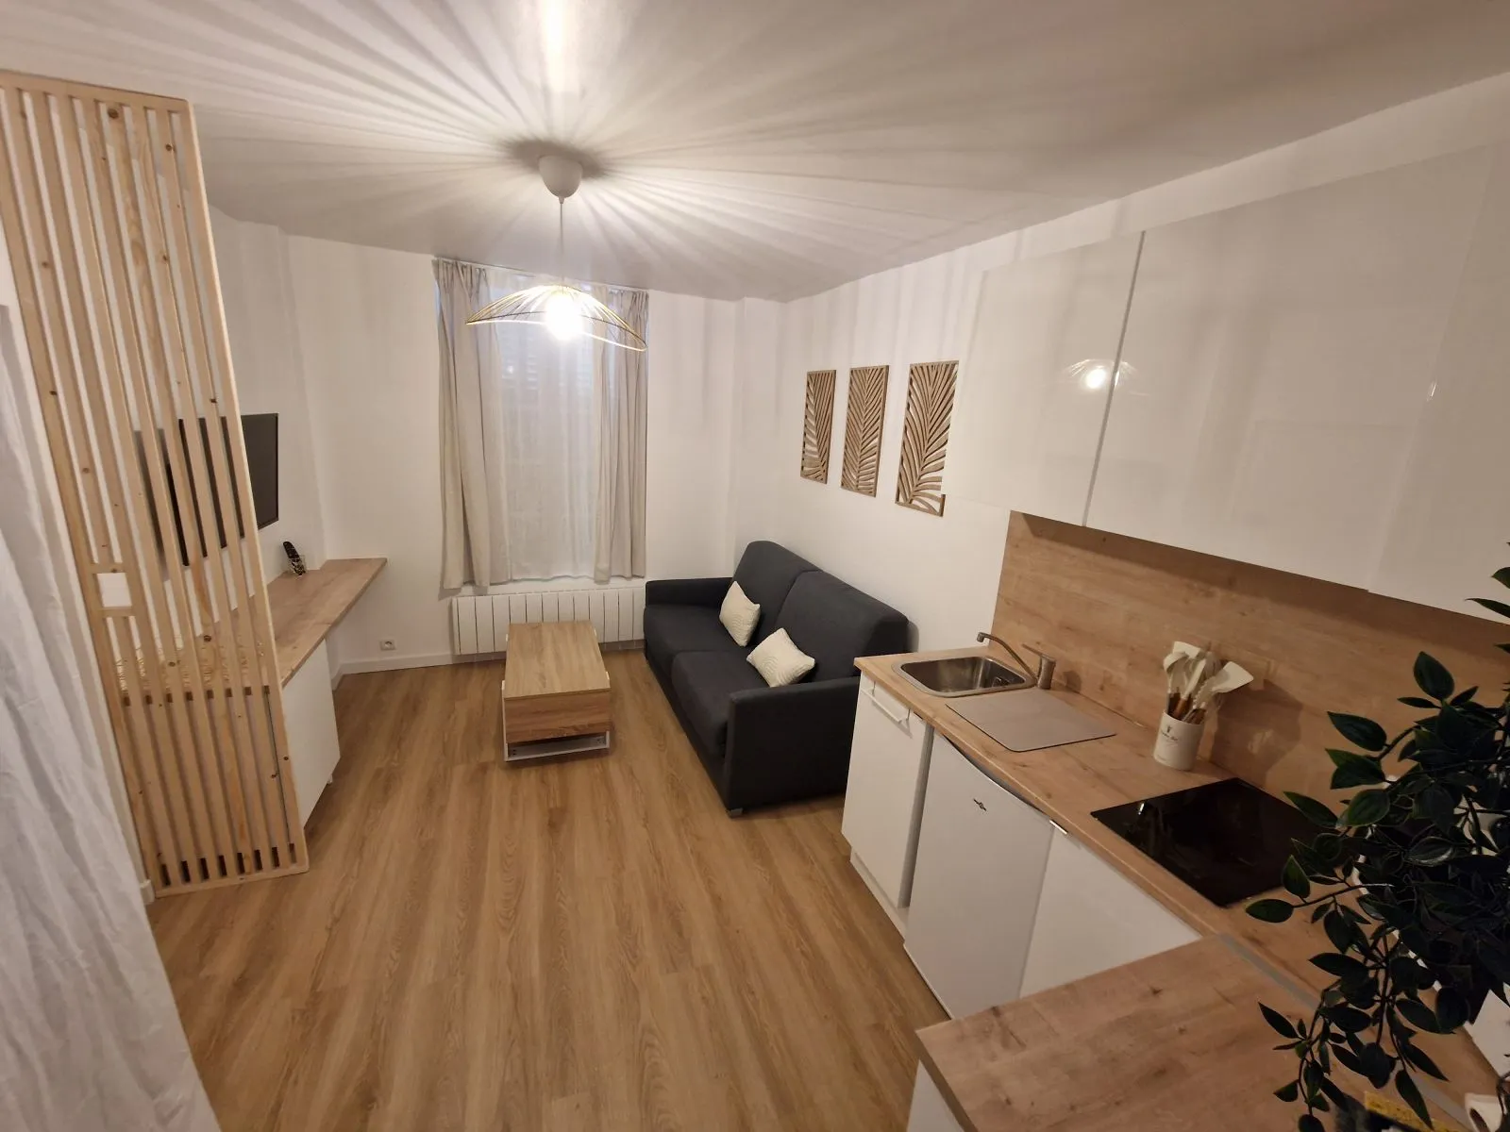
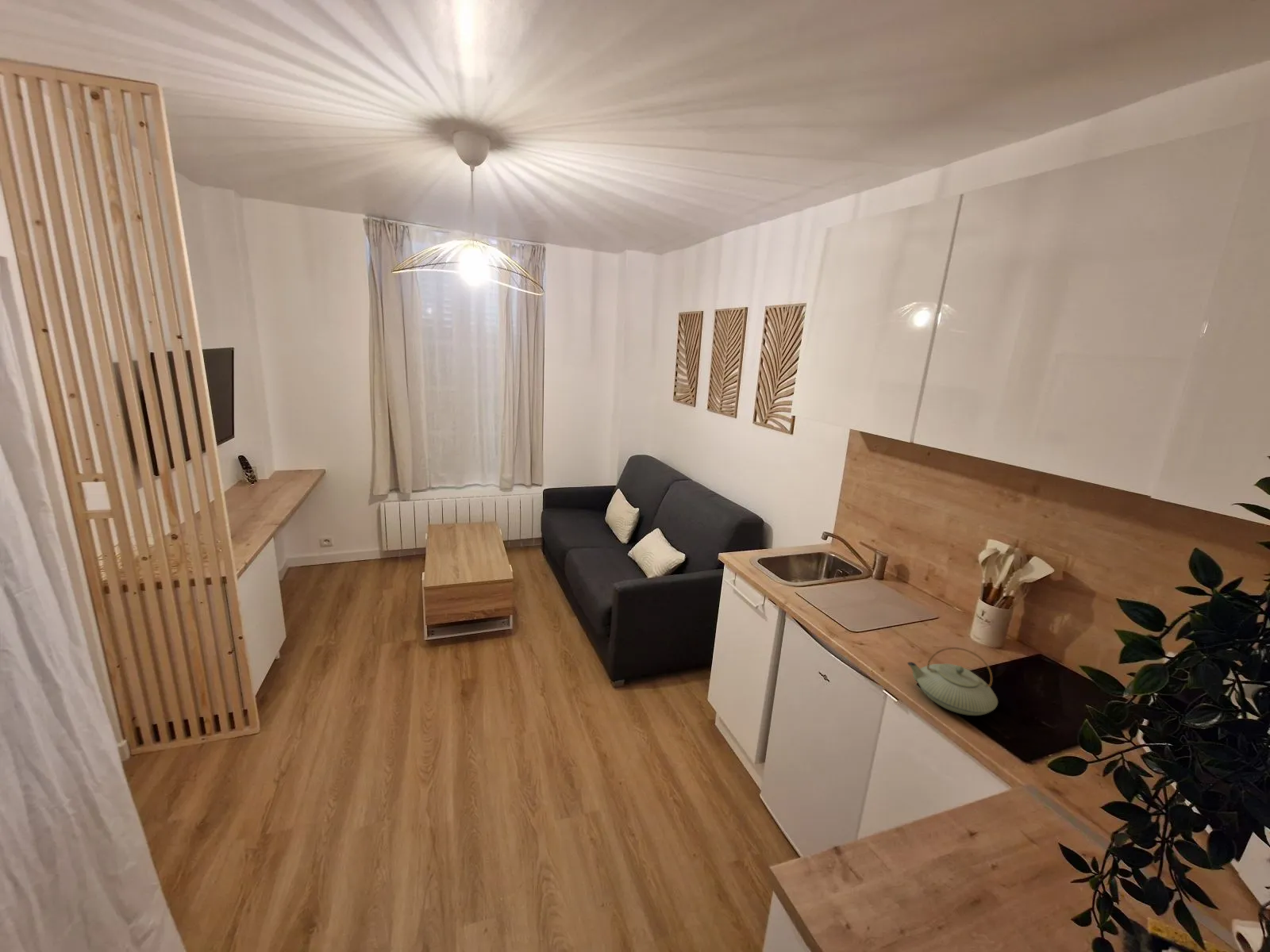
+ teapot [906,647,999,716]
